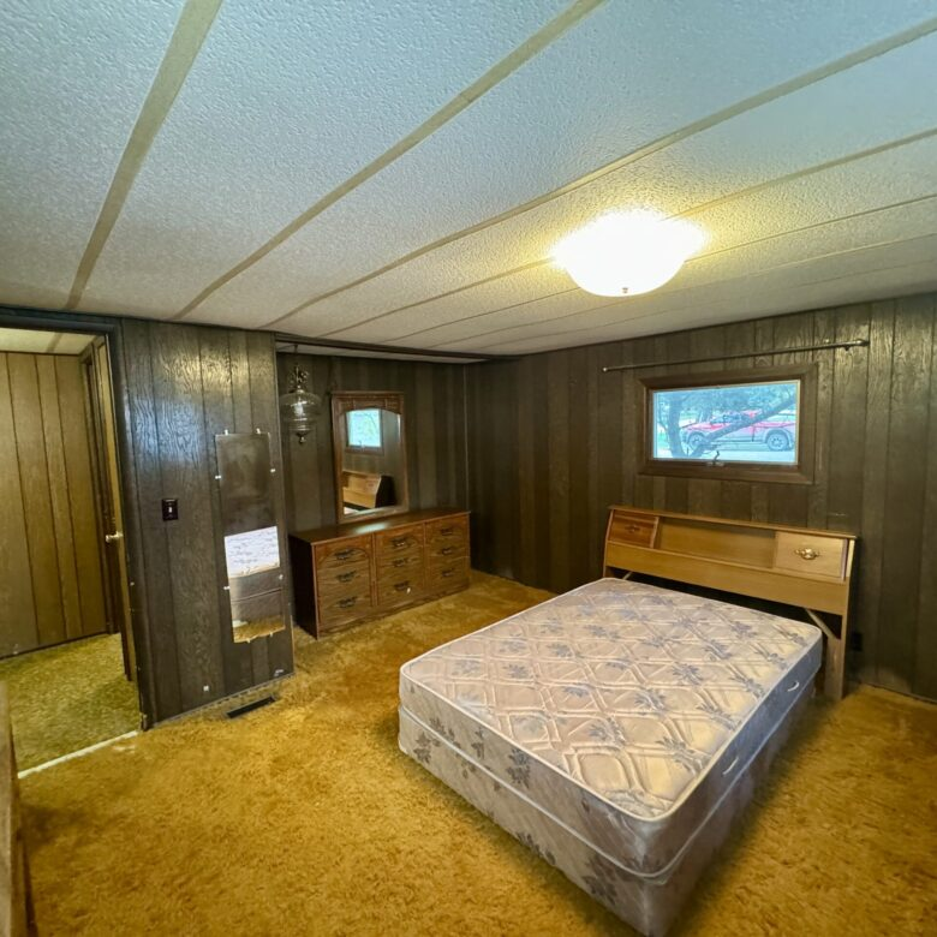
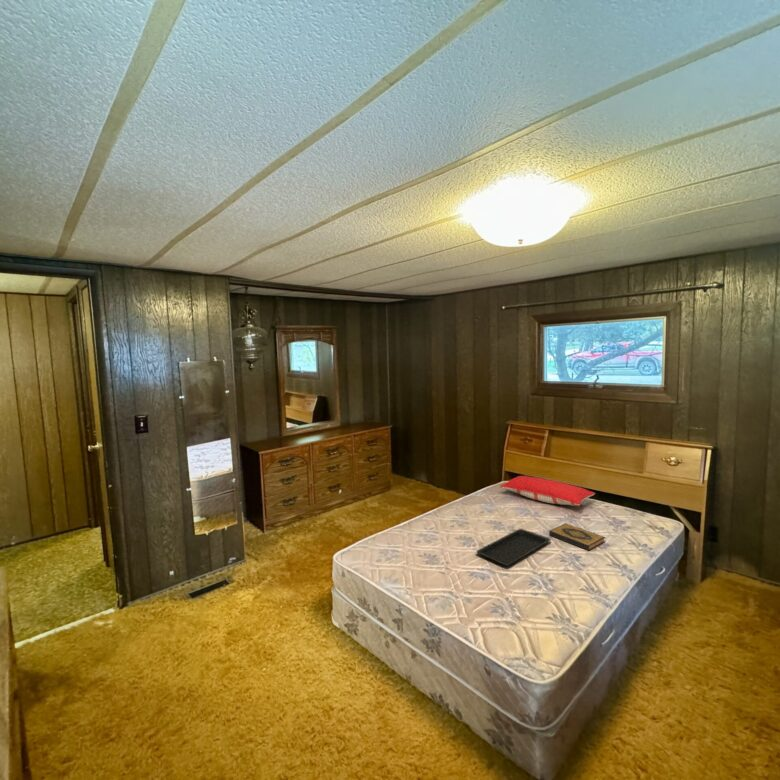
+ serving tray [475,528,552,567]
+ pillow [499,475,596,507]
+ hardback book [548,522,606,551]
